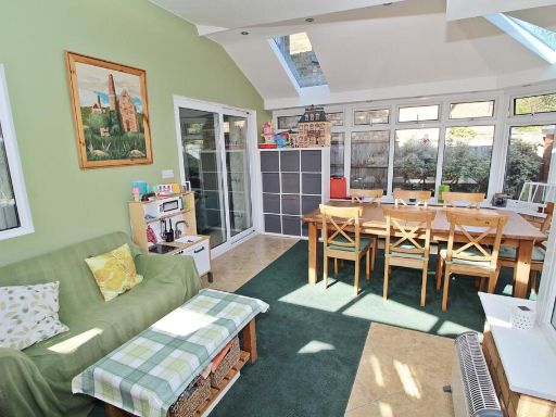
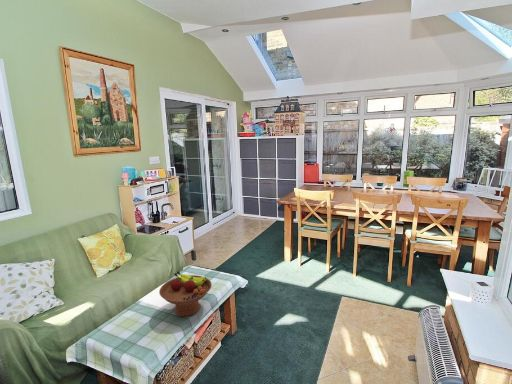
+ fruit bowl [158,271,213,317]
